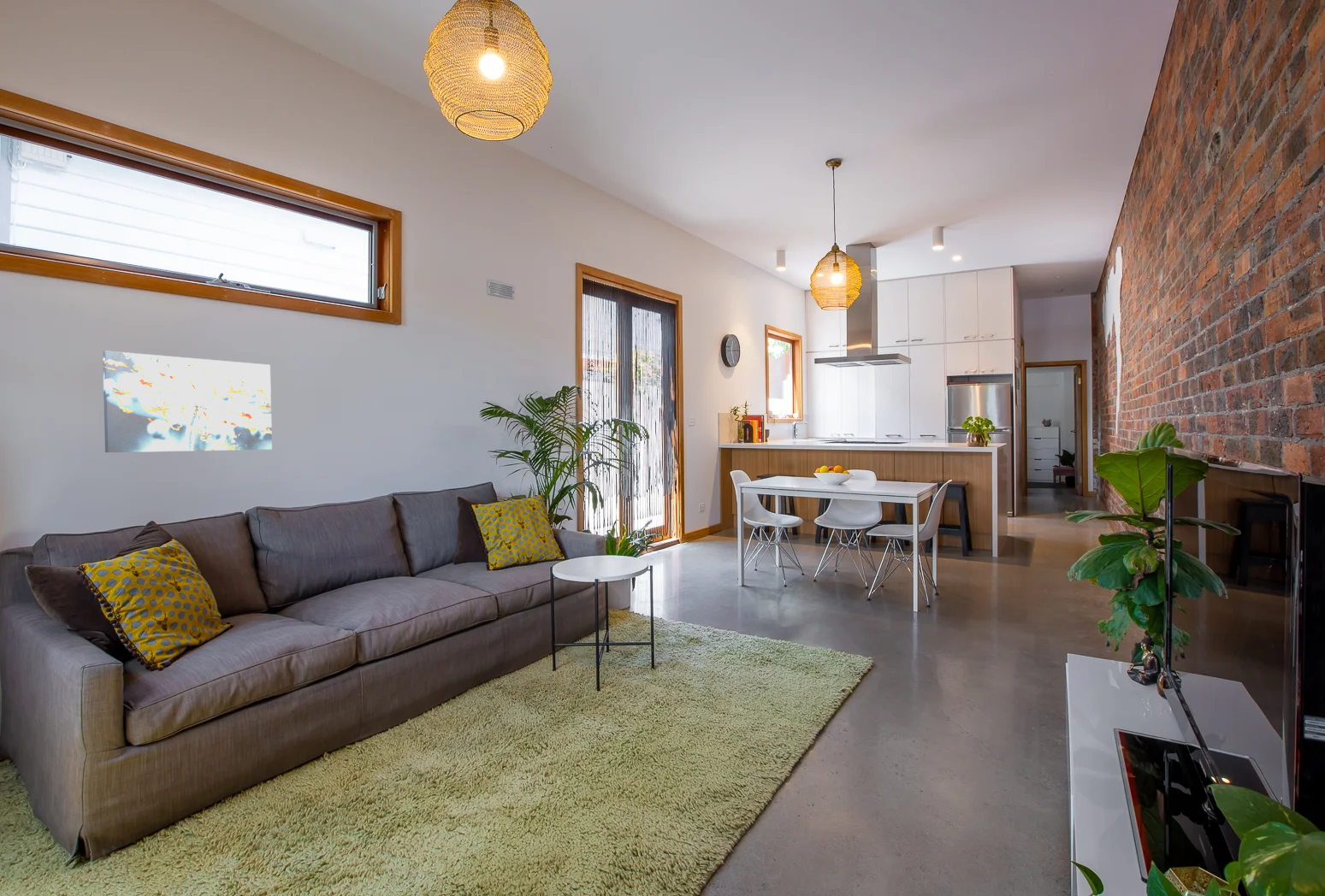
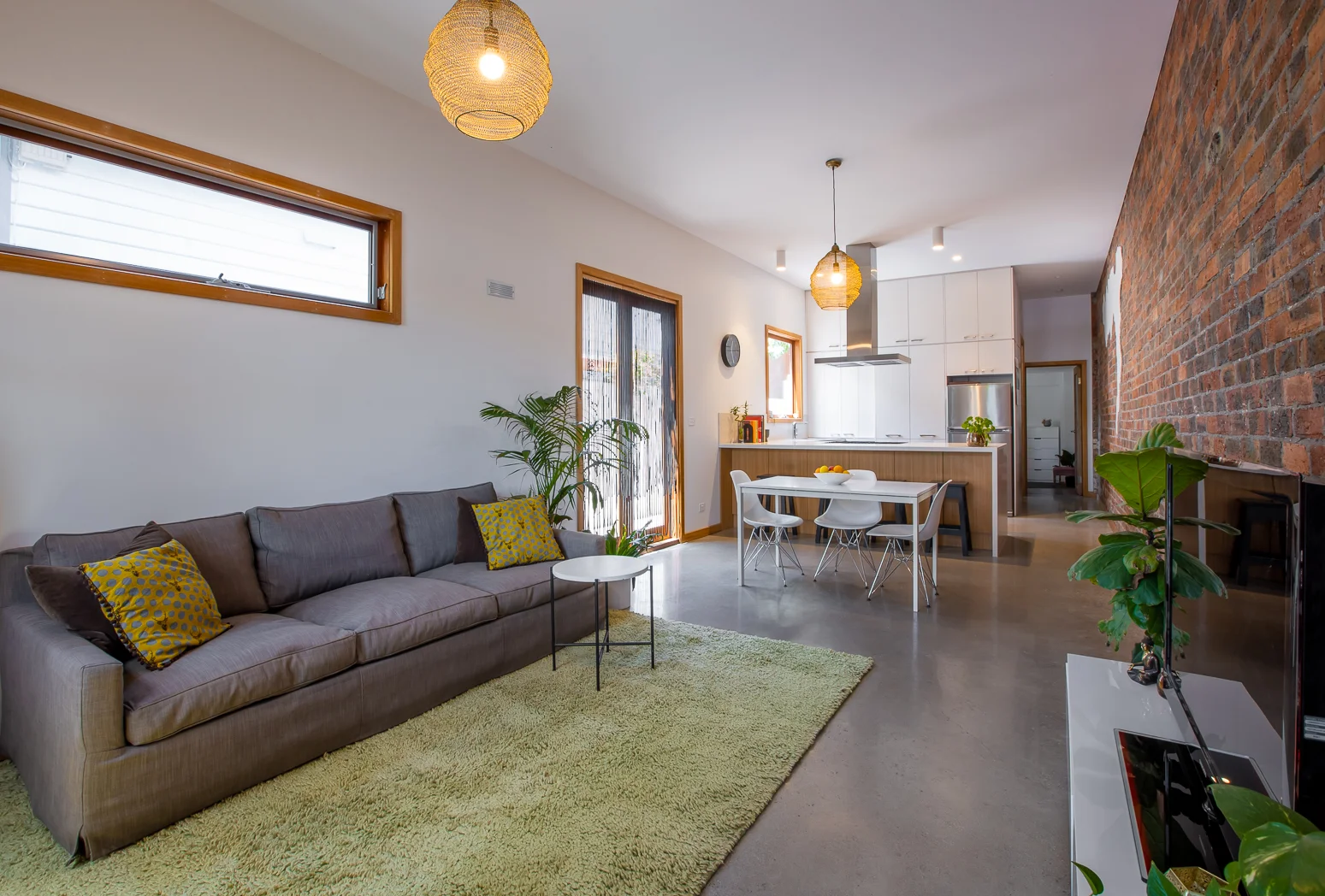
- wall art [102,350,273,453]
